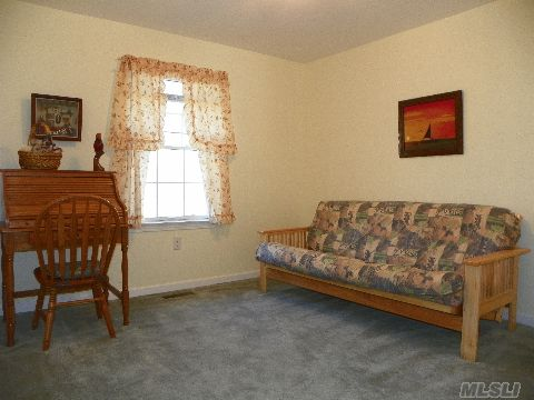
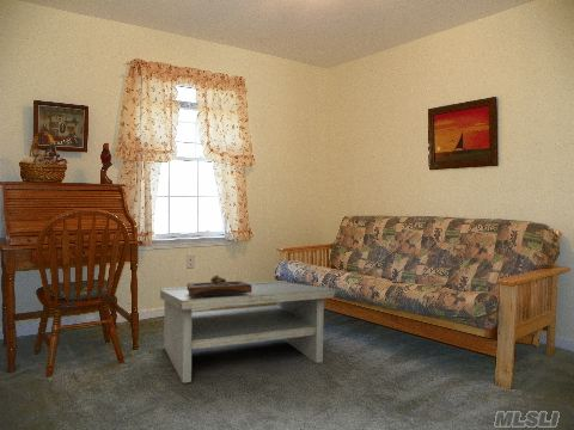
+ wooden tray [187,274,252,296]
+ coffee table [159,280,336,385]
